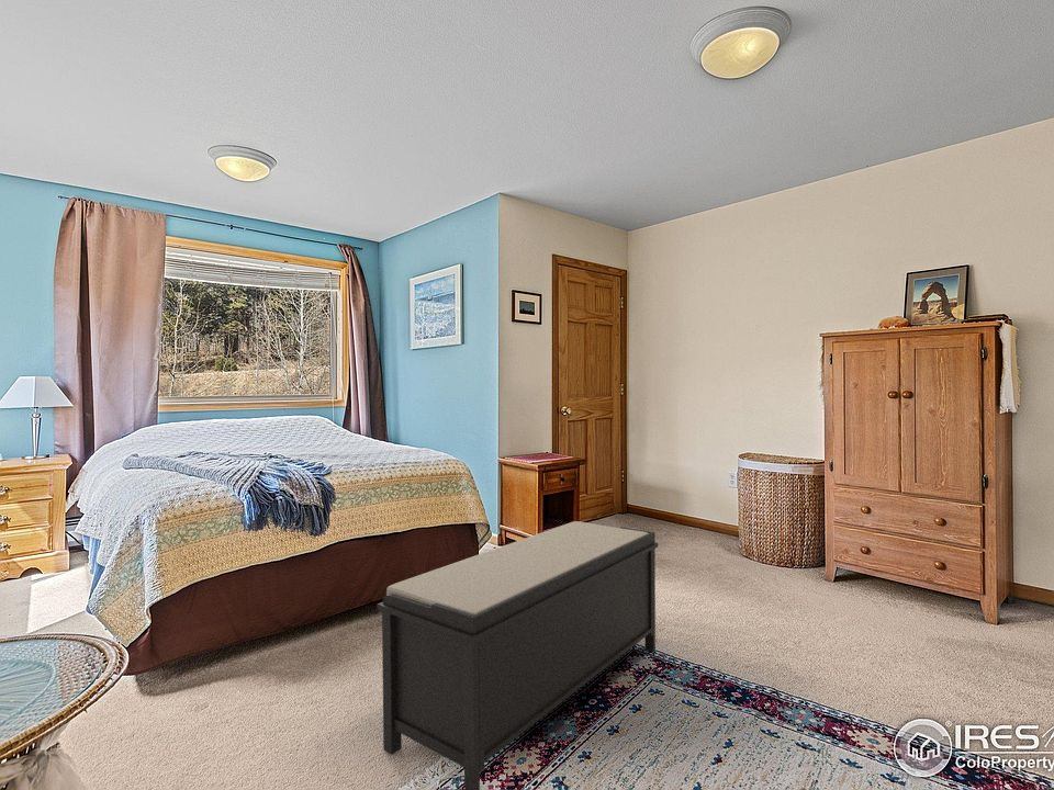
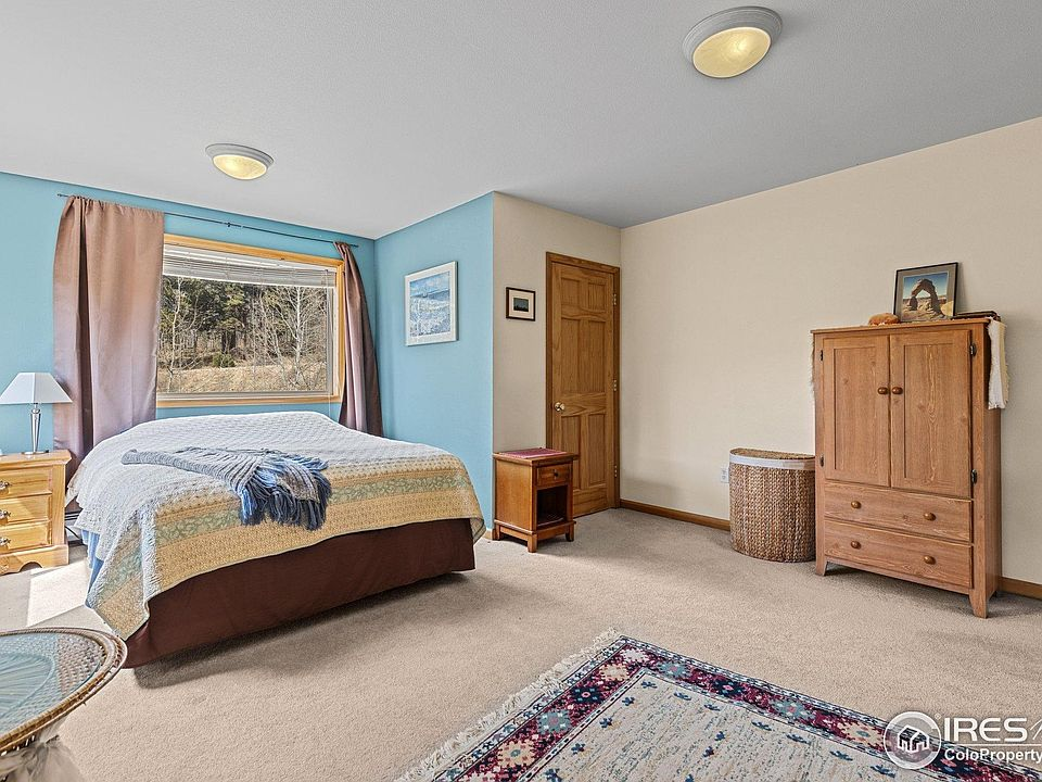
- bench [377,520,659,790]
